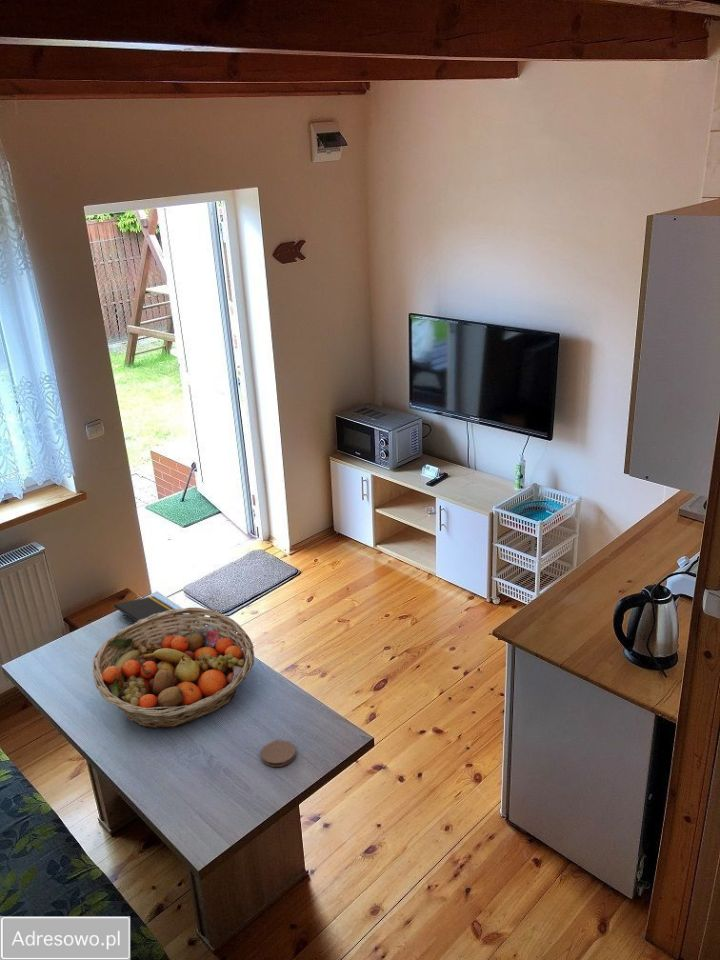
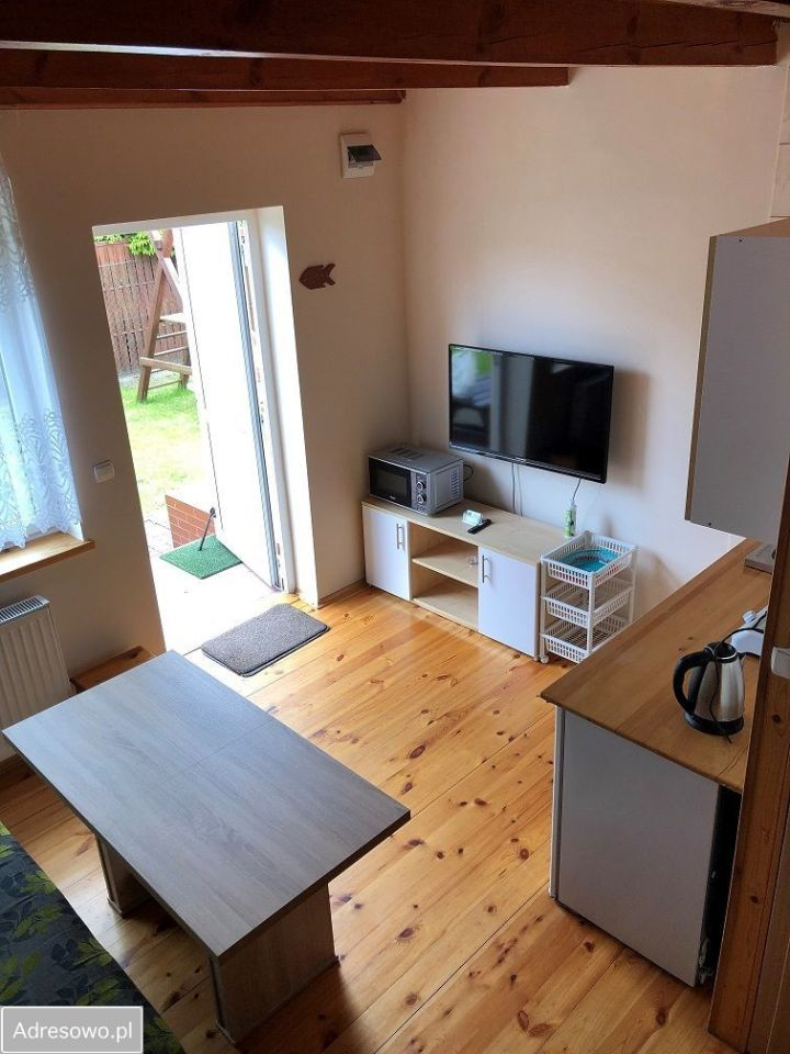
- fruit basket [92,606,255,730]
- notepad [113,595,175,623]
- coaster [260,739,297,768]
